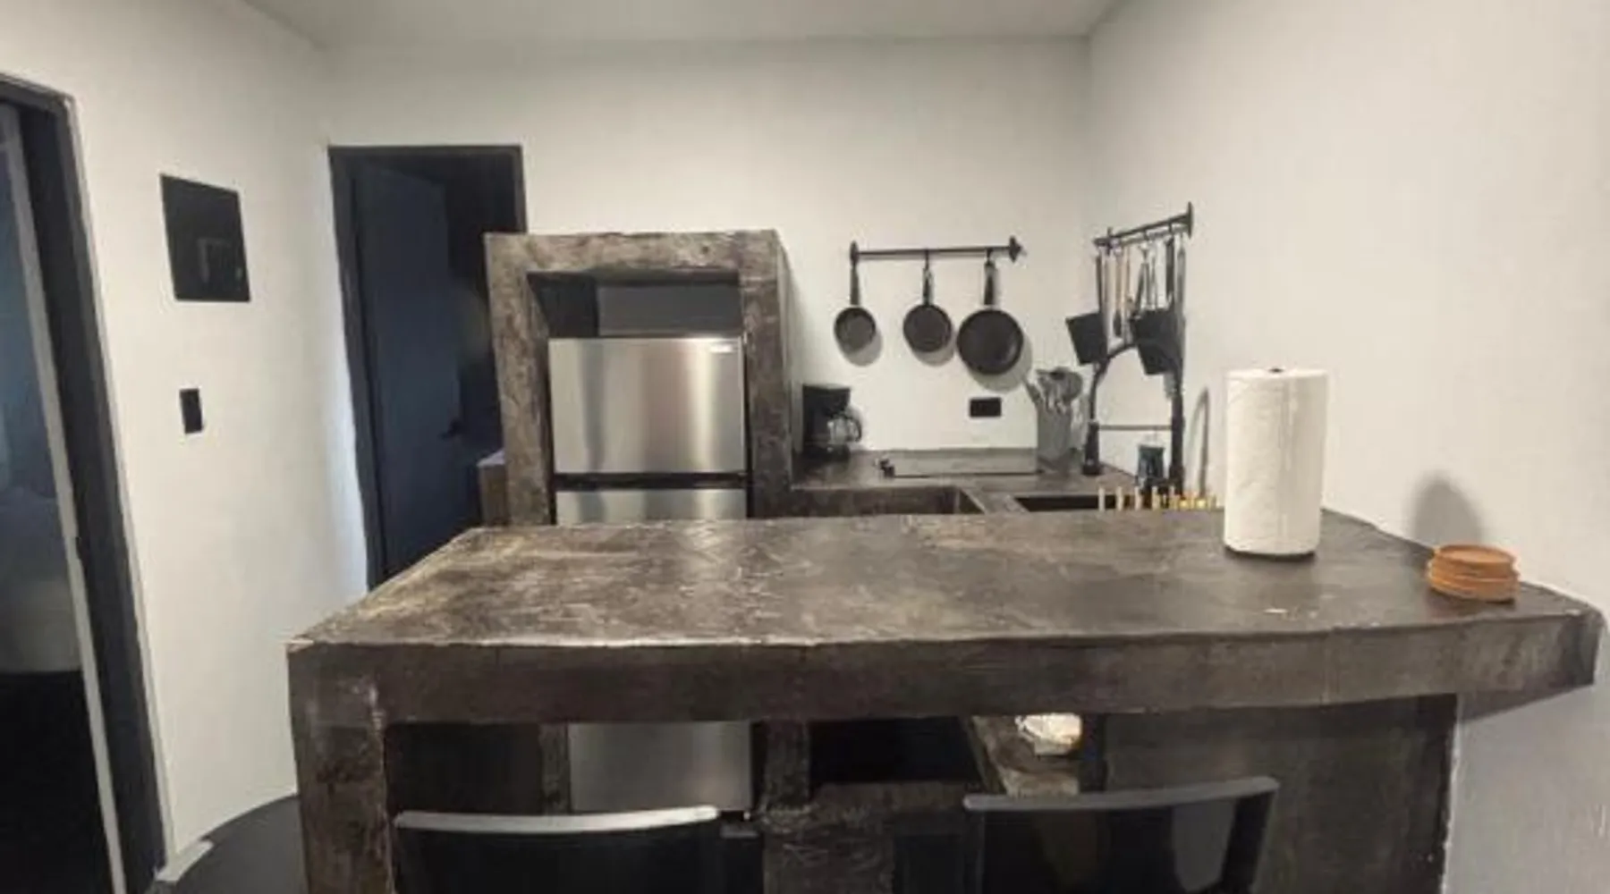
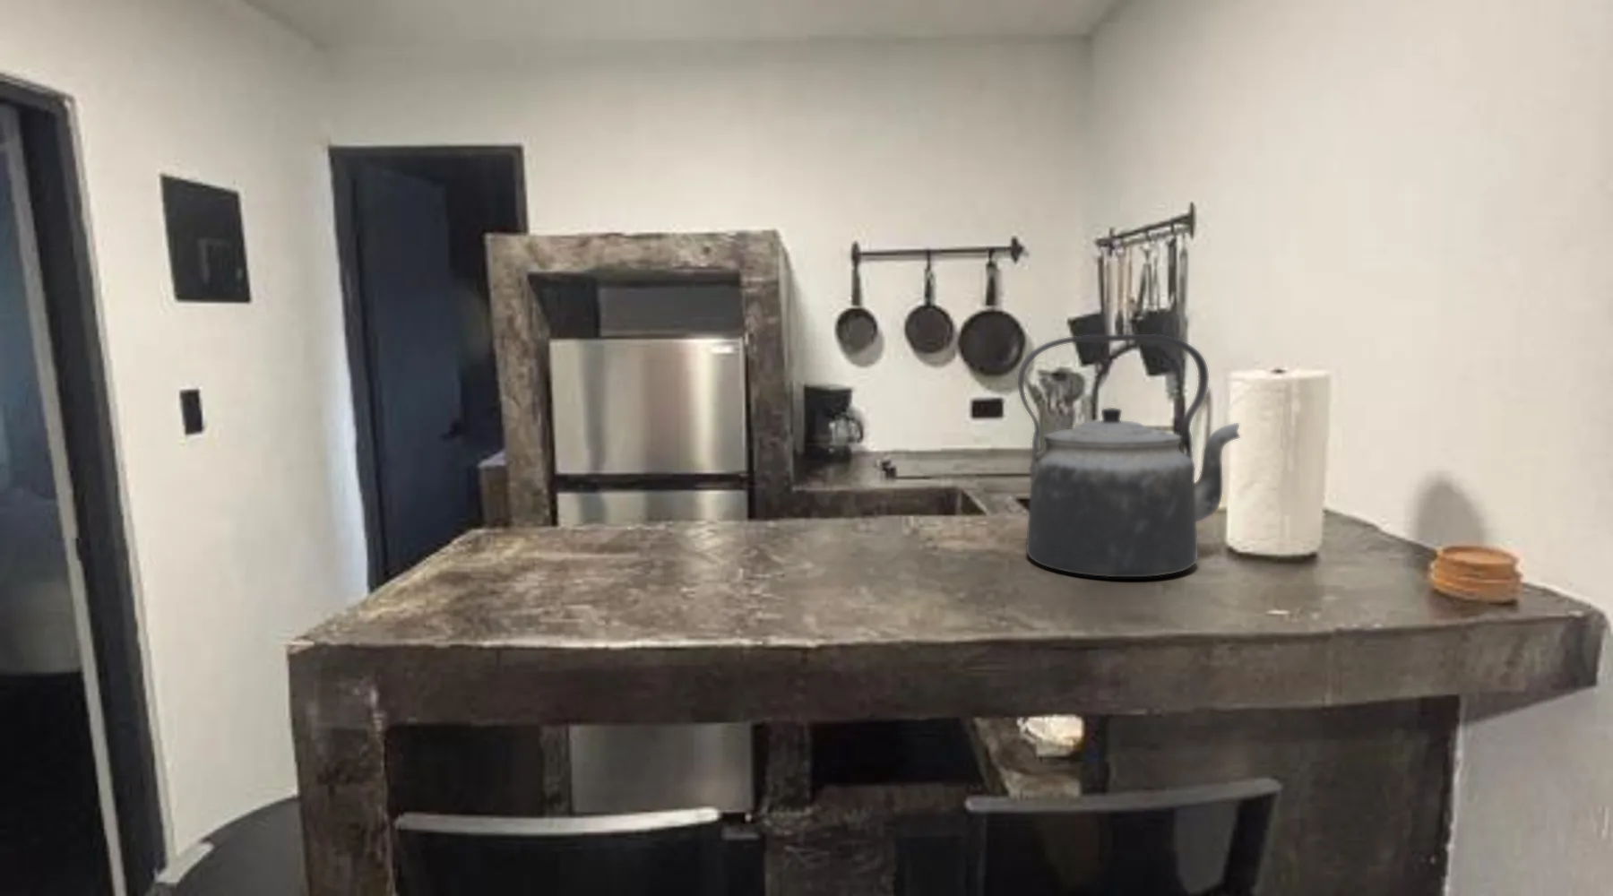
+ kettle [1017,333,1241,578]
